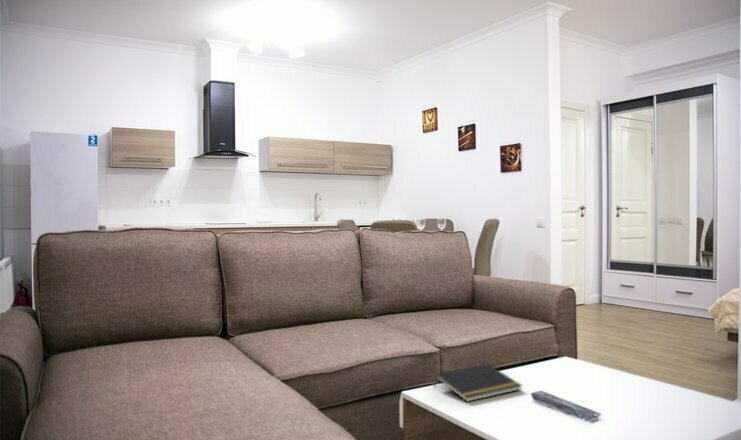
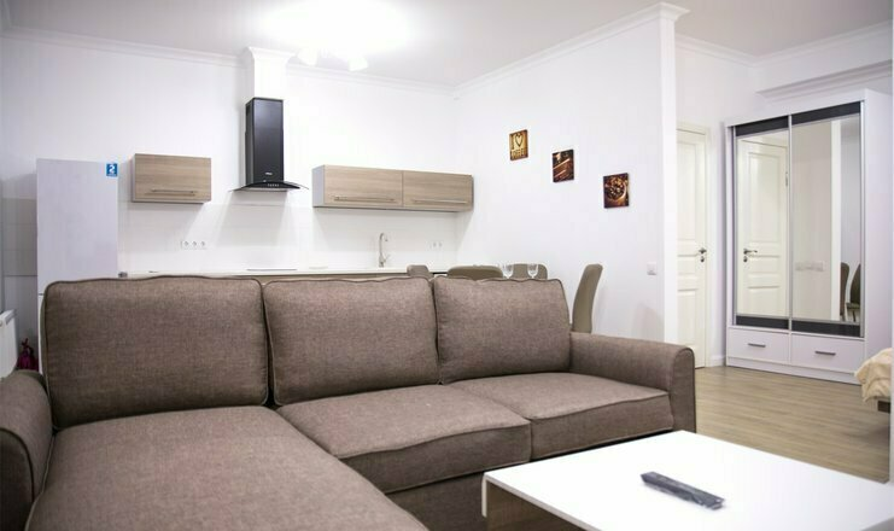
- notepad [433,363,523,403]
